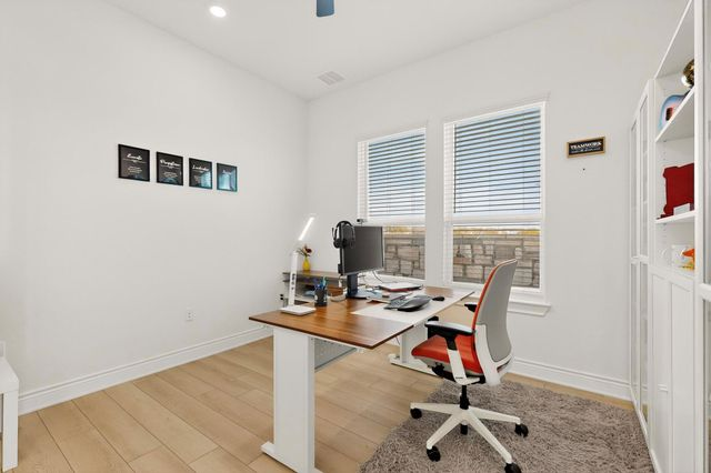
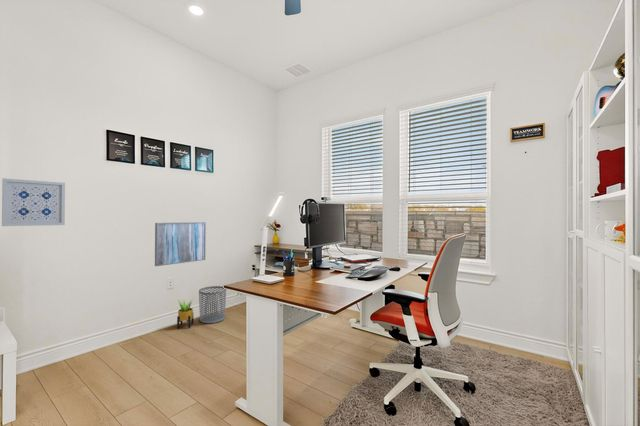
+ potted plant [176,299,194,329]
+ wall art [1,177,66,227]
+ wall art [154,221,207,267]
+ waste bin [198,285,227,324]
